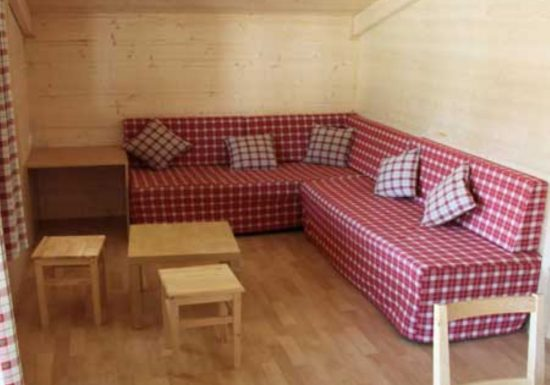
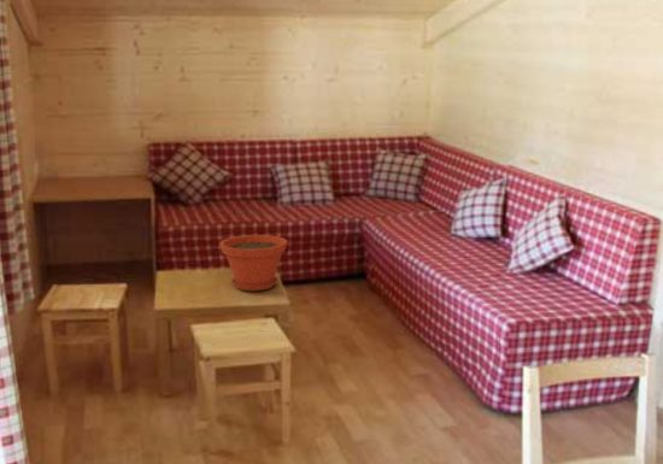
+ plant pot [218,234,288,292]
